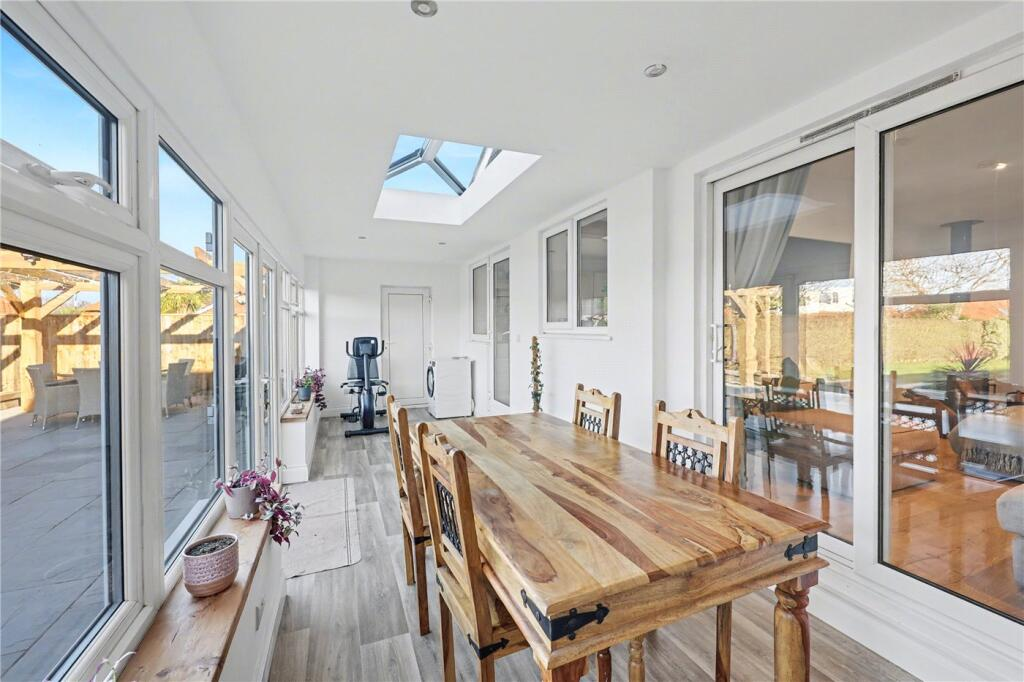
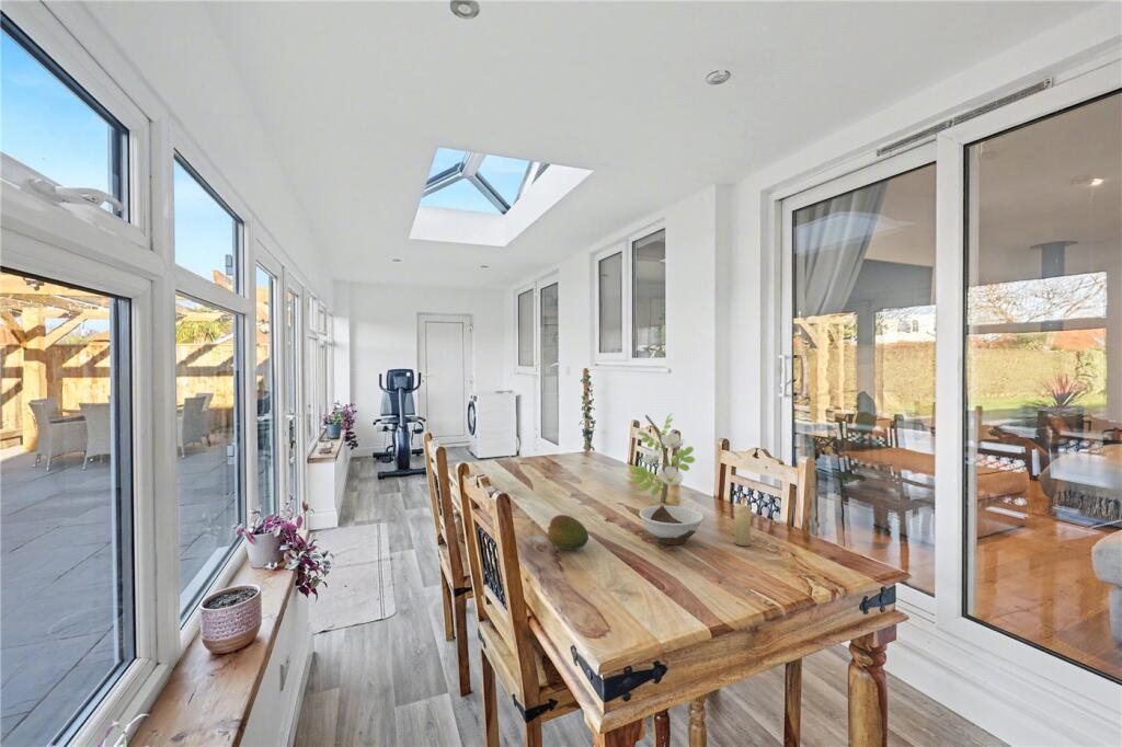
+ flower [629,413,696,503]
+ fruit [547,514,589,551]
+ candle [733,494,753,547]
+ bowl [638,505,705,545]
